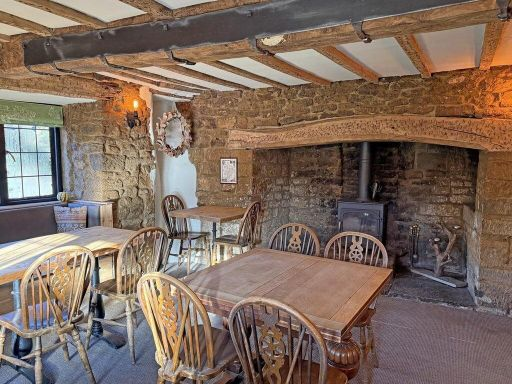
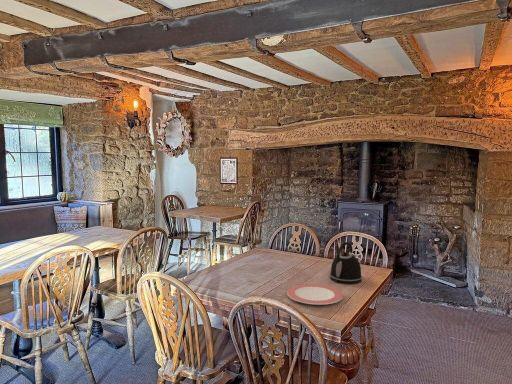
+ plate [286,283,344,306]
+ kettle [329,241,363,285]
